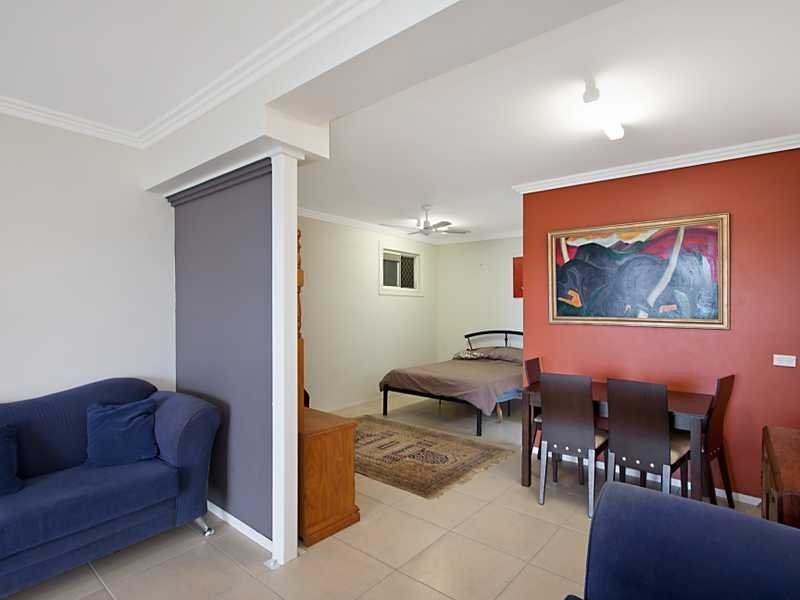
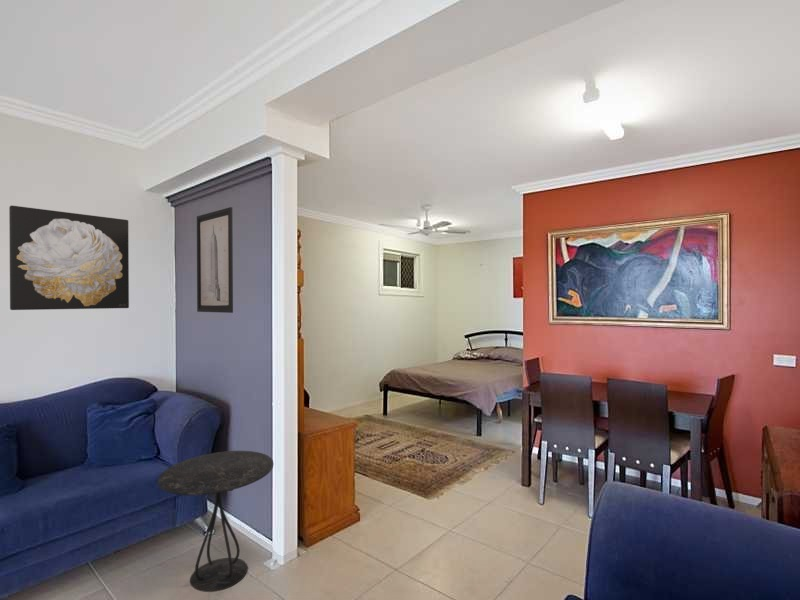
+ side table [157,450,274,593]
+ wall art [8,205,130,311]
+ wall art [196,206,234,314]
